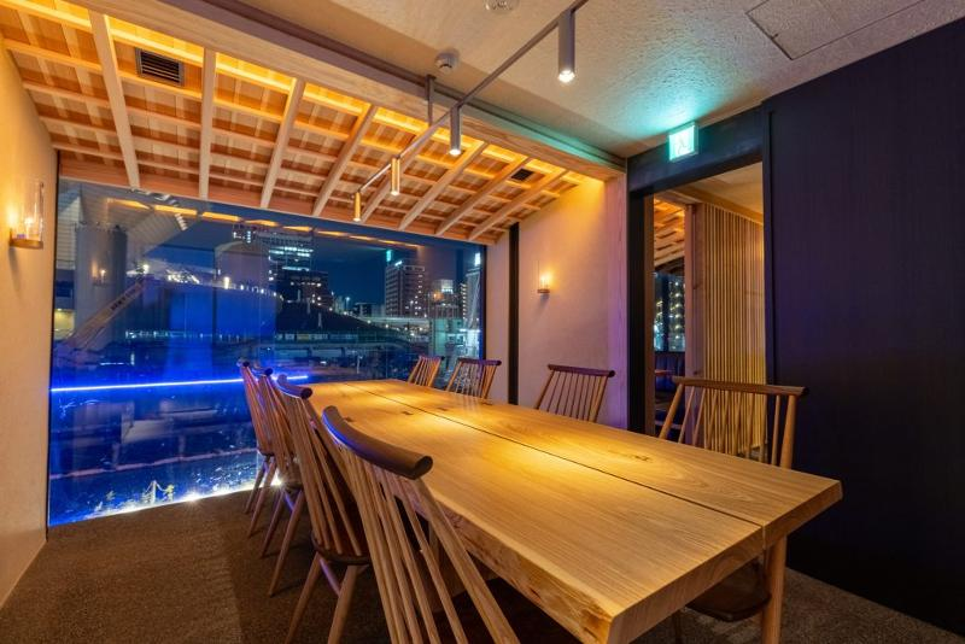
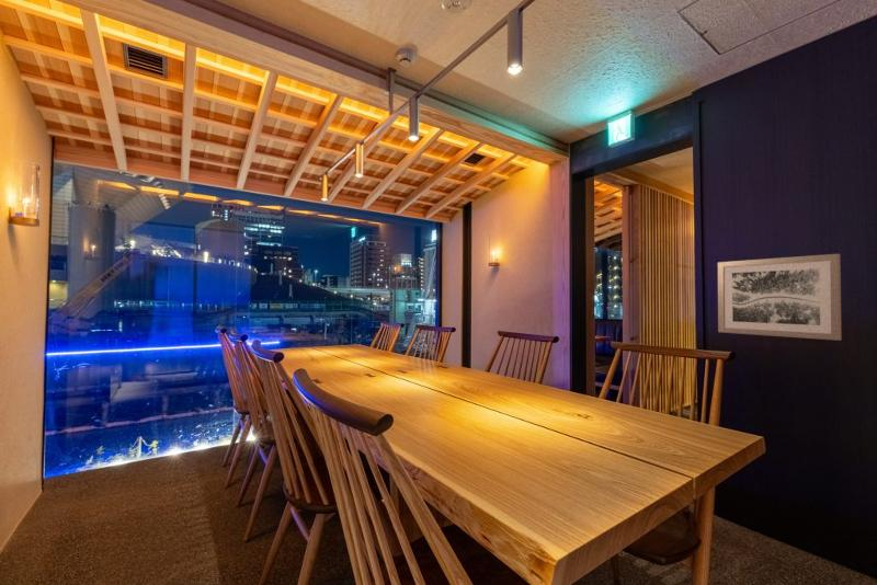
+ wall art [717,253,842,342]
